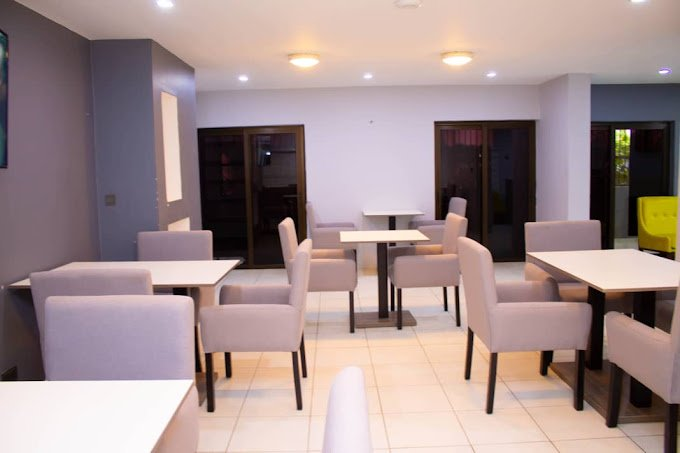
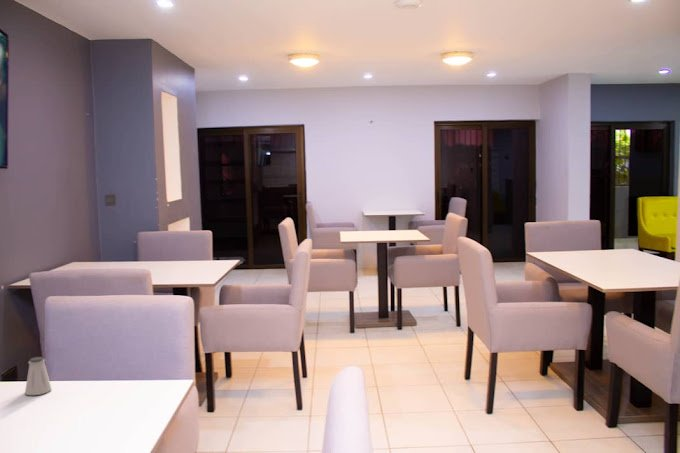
+ saltshaker [24,356,53,396]
